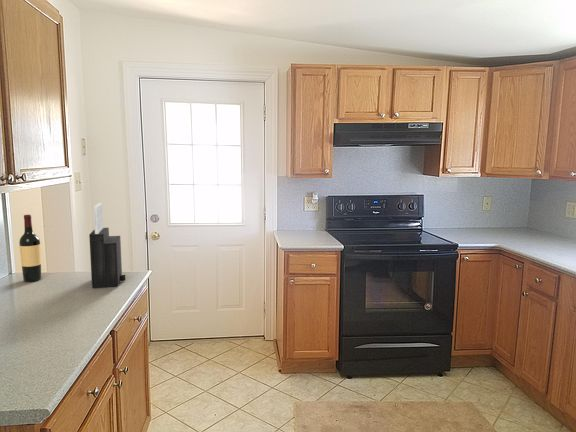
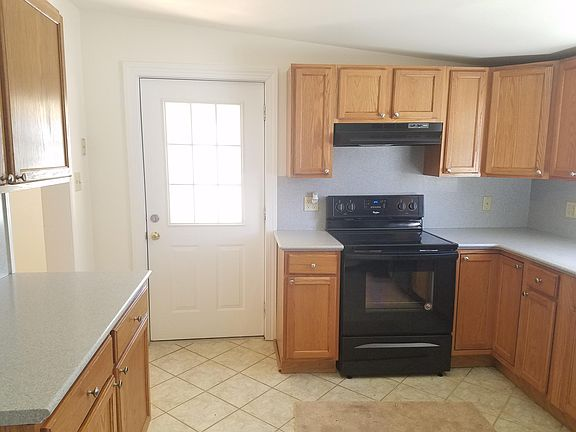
- wine bottle [18,214,42,283]
- knife block [88,202,126,289]
